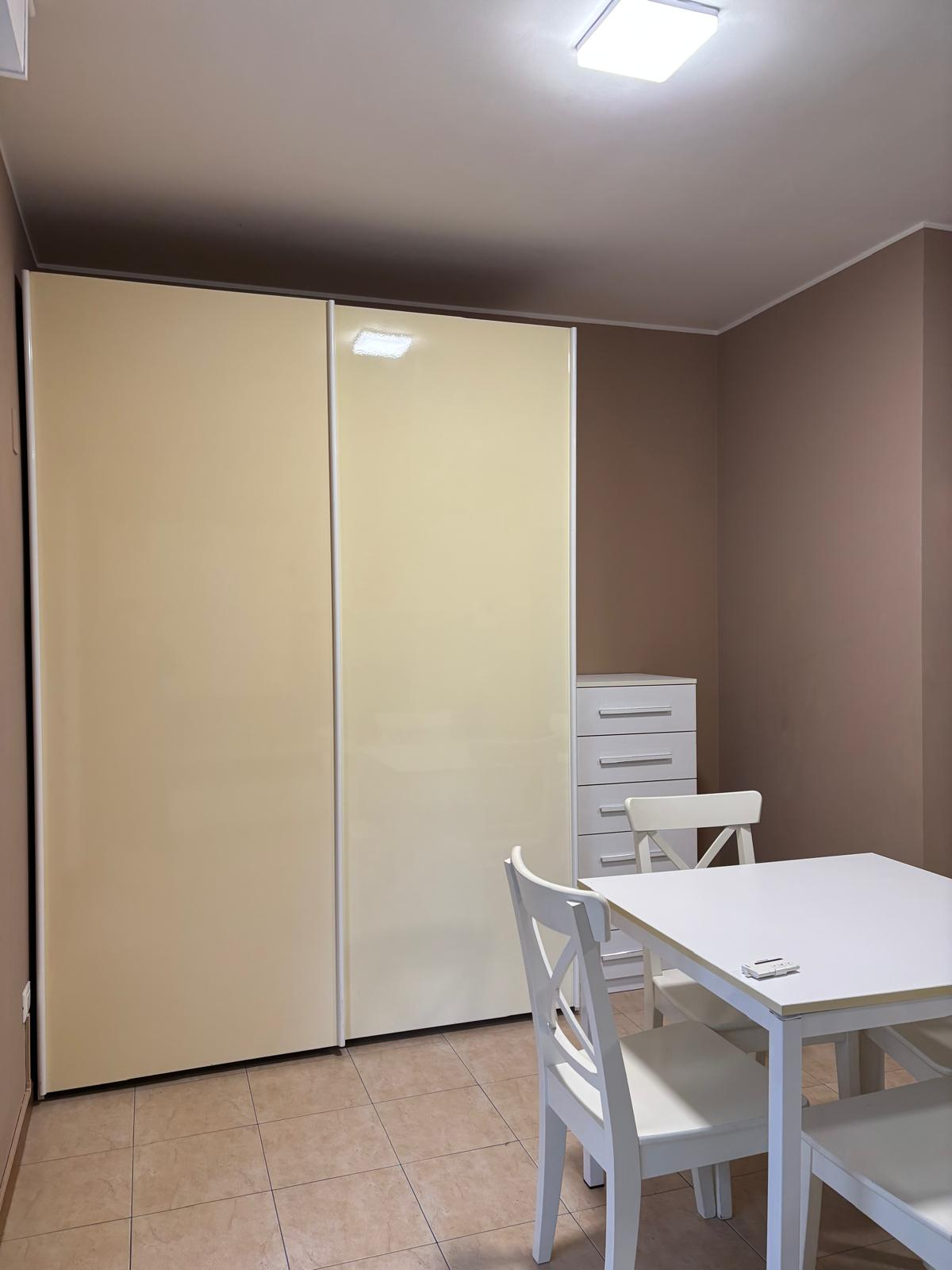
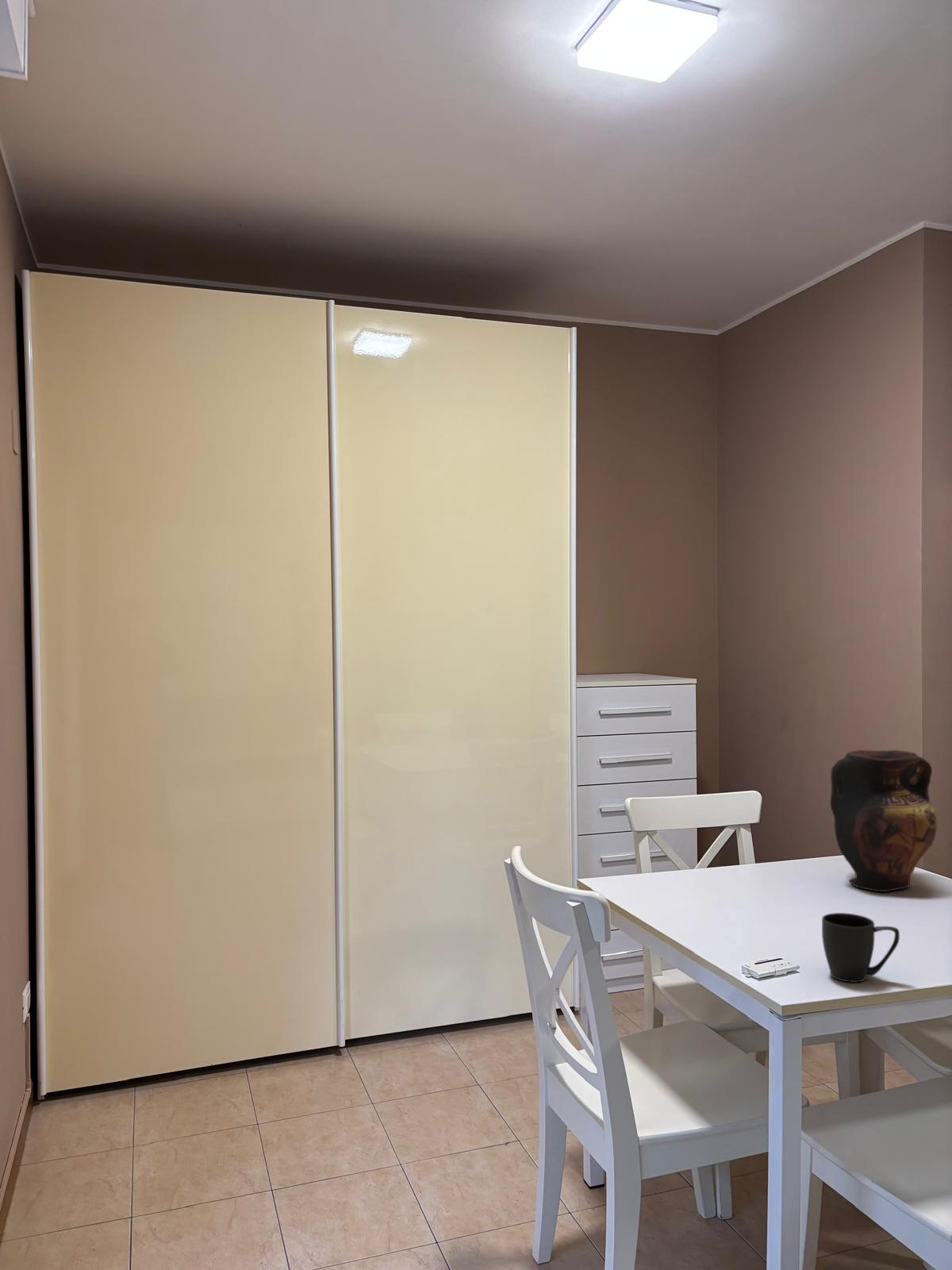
+ vase [830,749,939,893]
+ mug [821,912,900,983]
